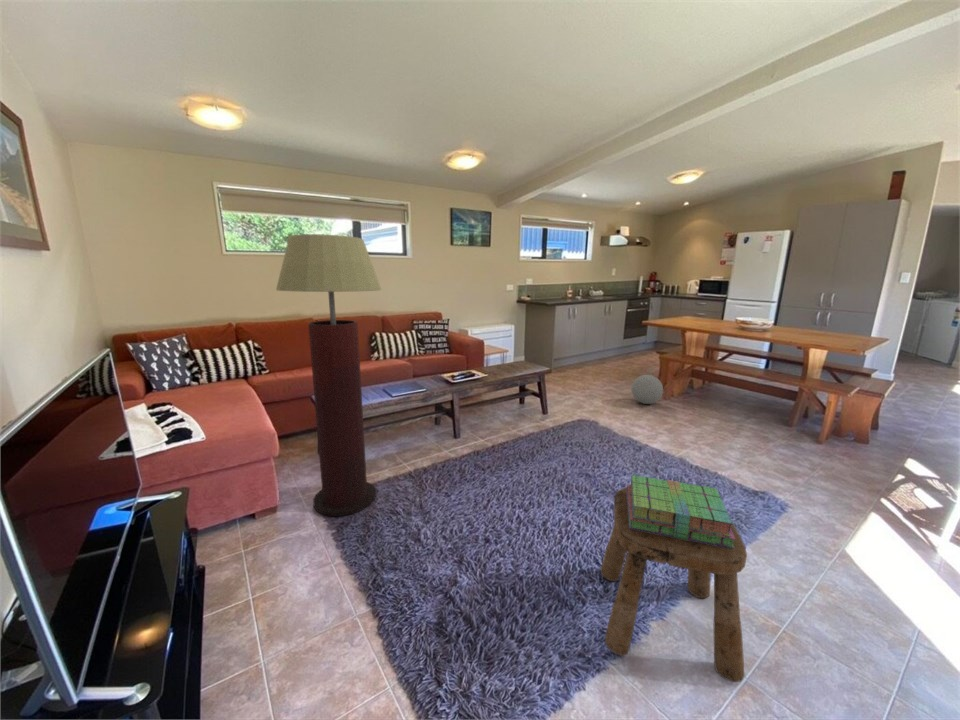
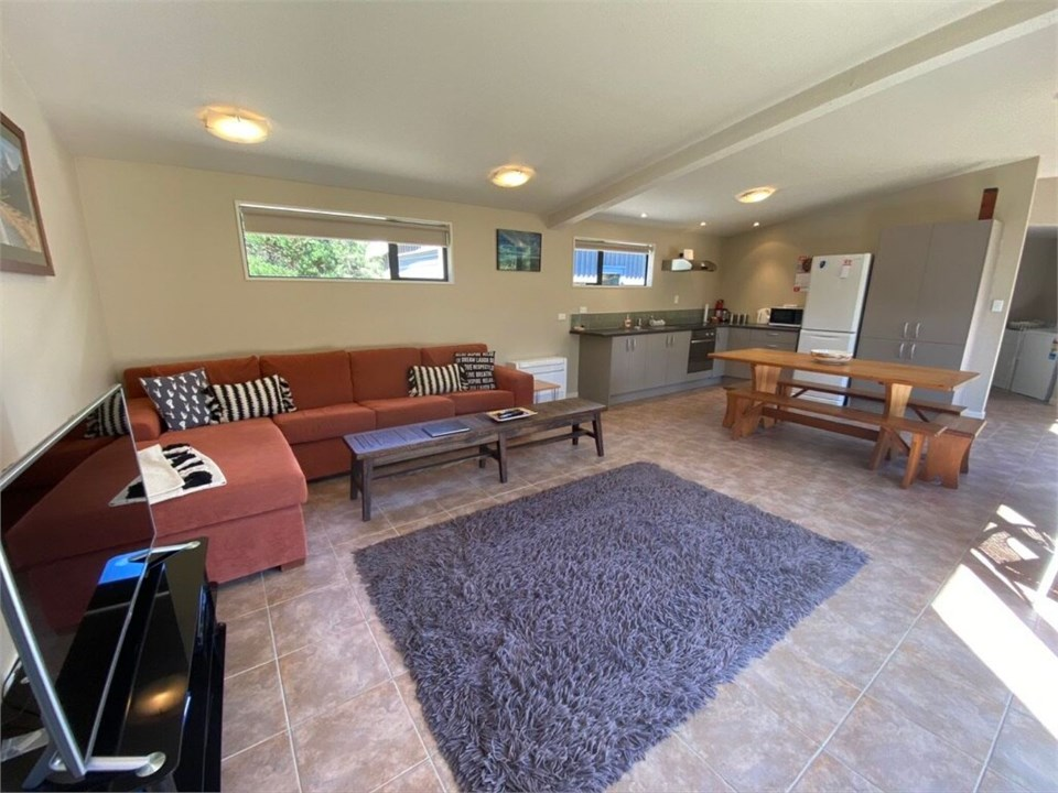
- stack of books [626,474,735,549]
- decorative ball [630,374,664,405]
- floor lamp [275,233,382,517]
- stool [600,486,748,683]
